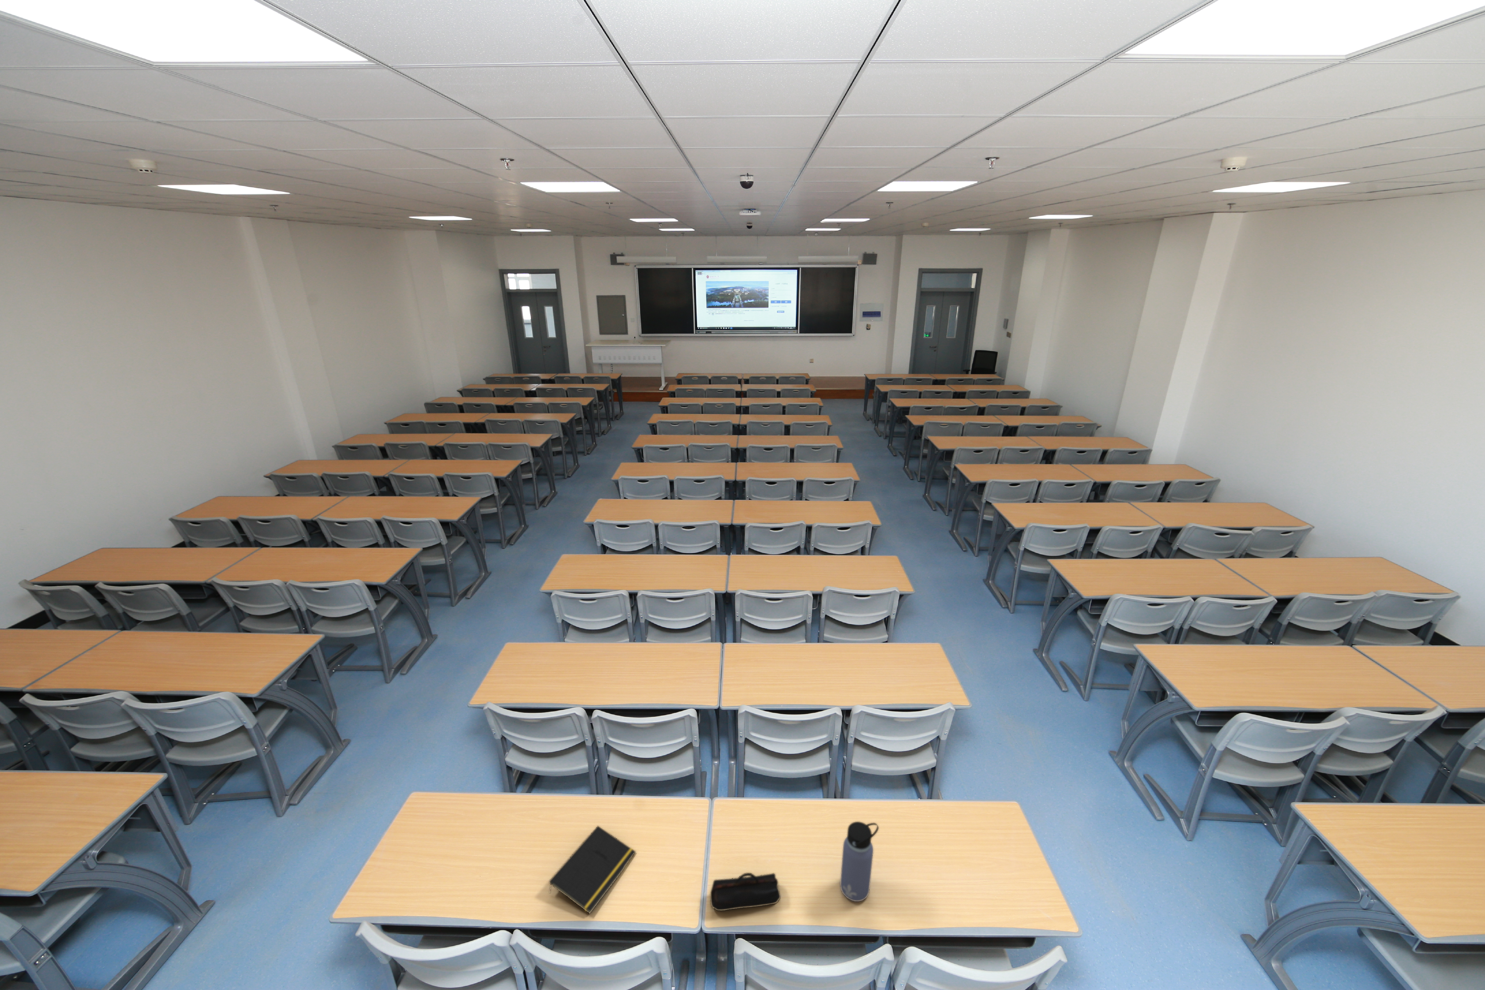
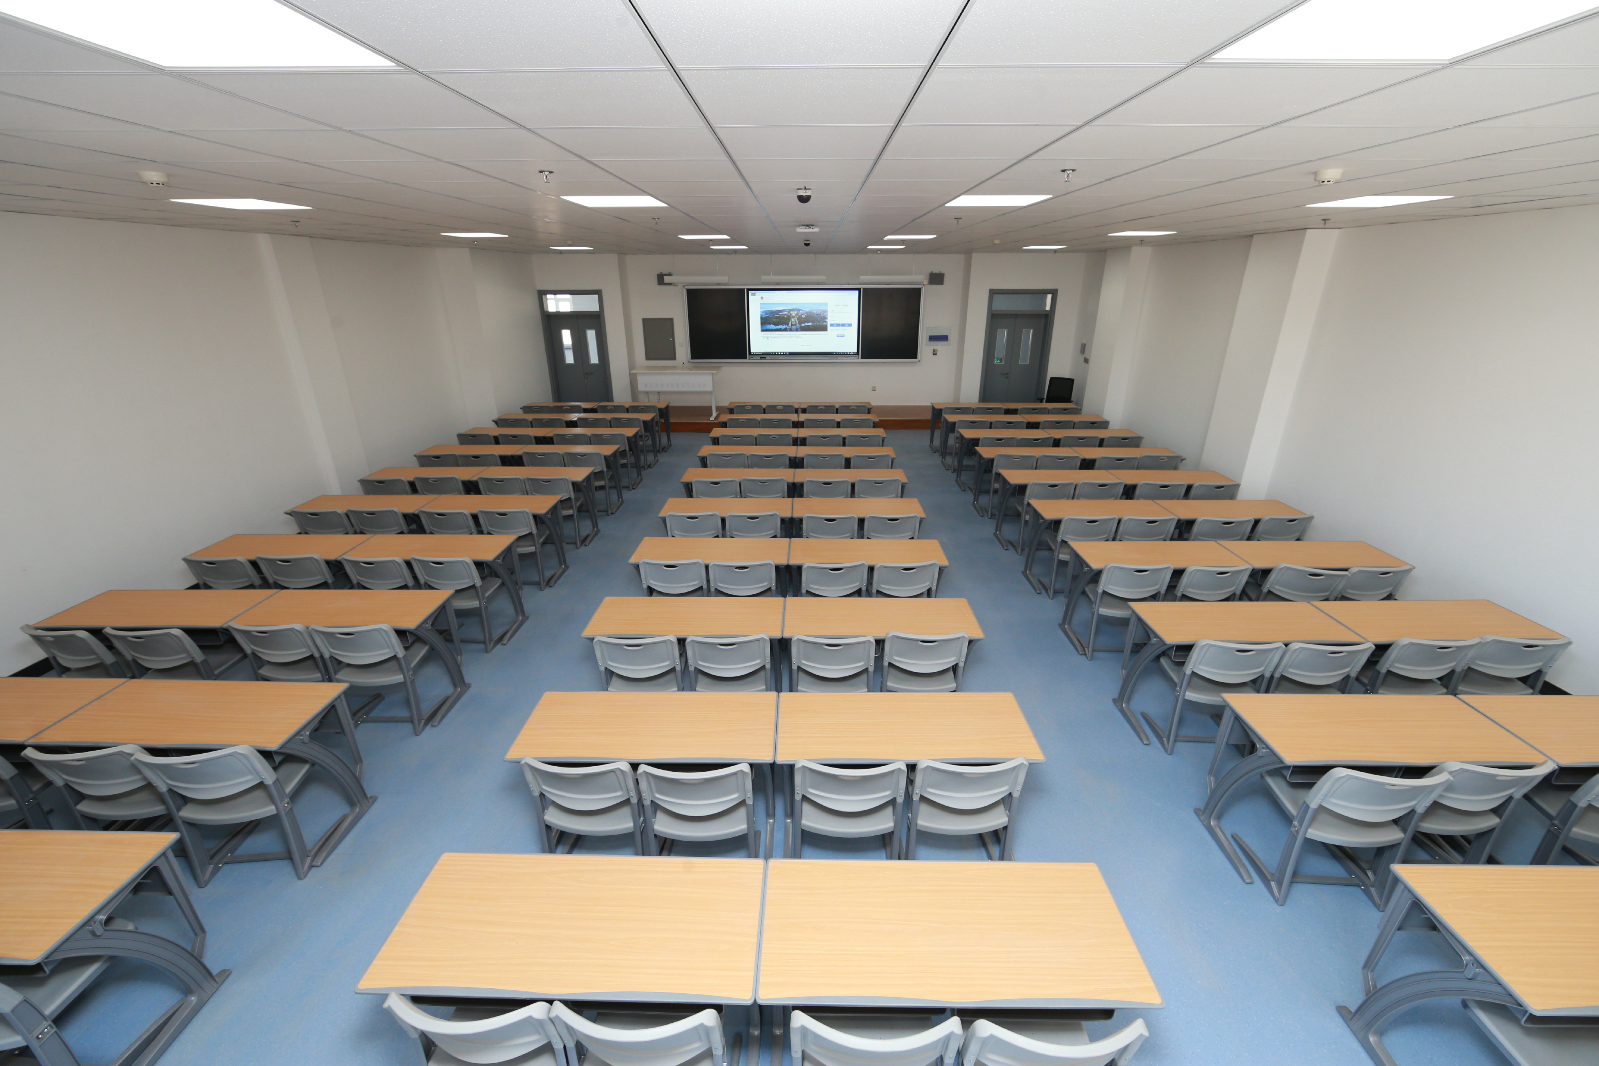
- notepad [549,825,636,914]
- water bottle [840,821,880,902]
- pencil case [709,872,781,910]
